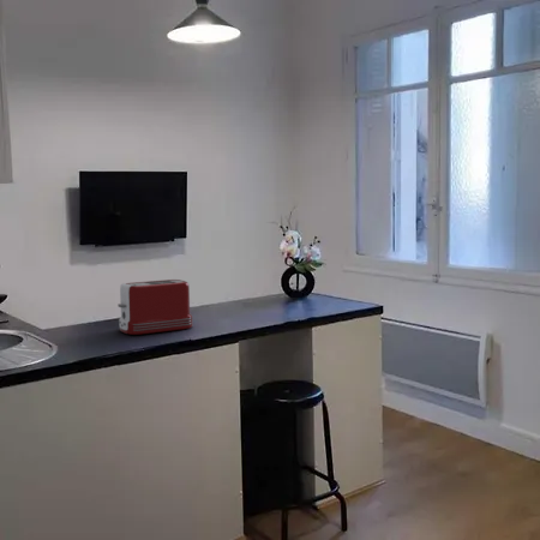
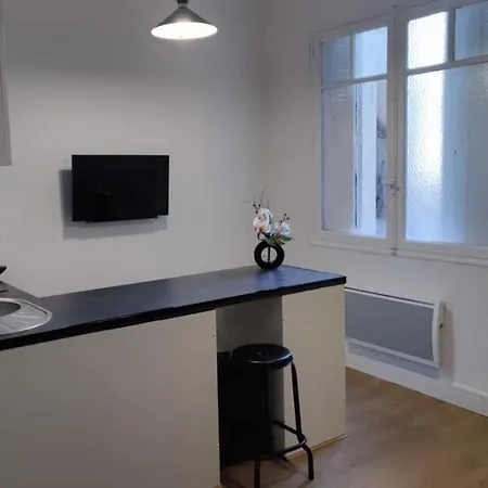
- toaster [116,278,193,336]
